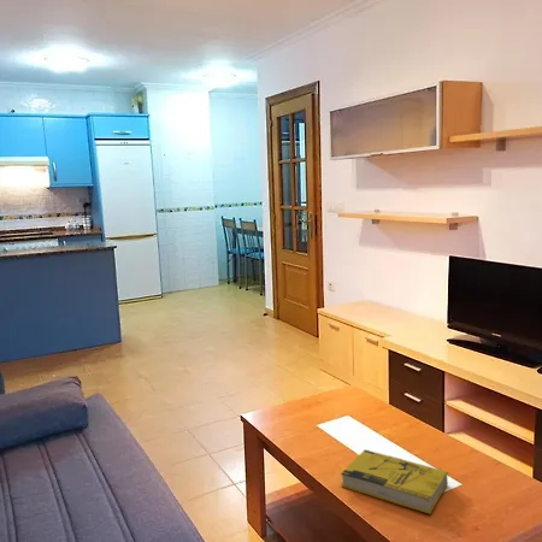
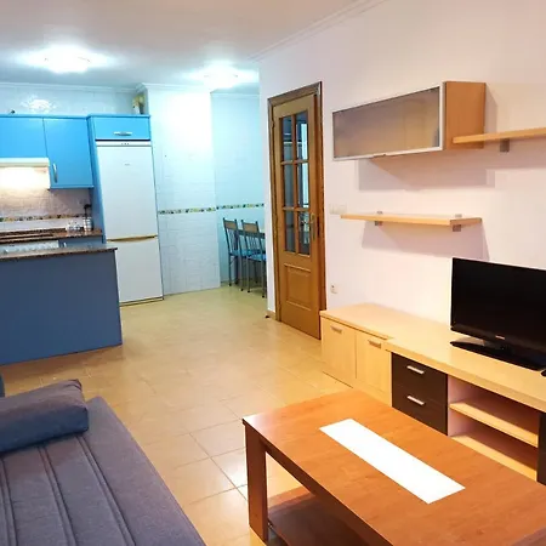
- book [340,448,449,514]
